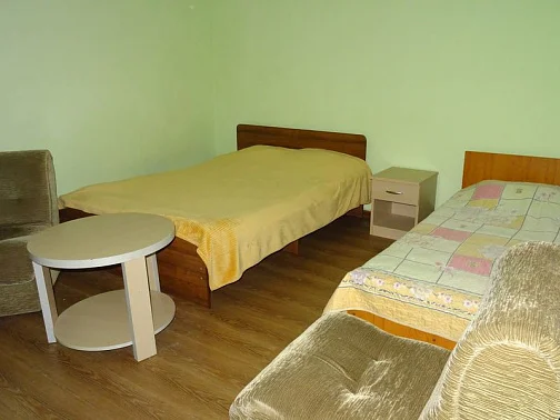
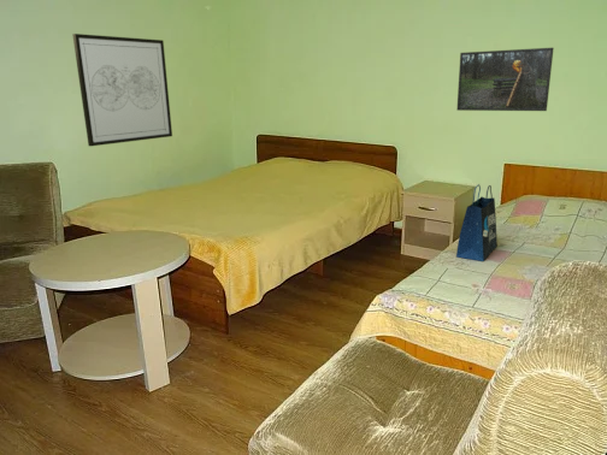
+ wall art [71,32,173,147]
+ tote bag [455,183,499,262]
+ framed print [456,47,555,112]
